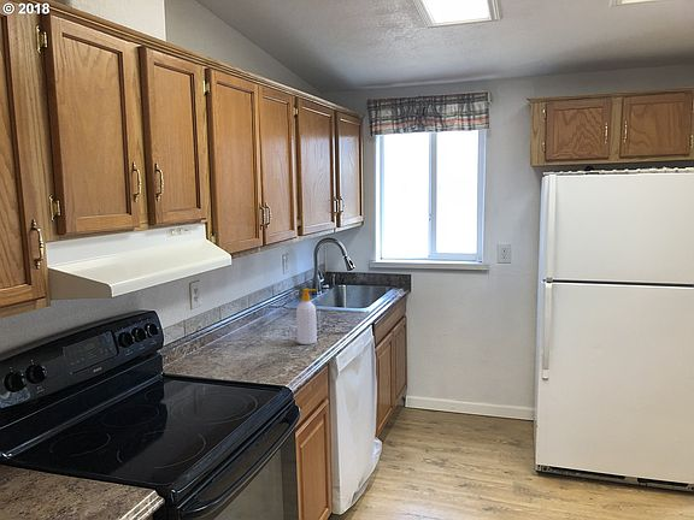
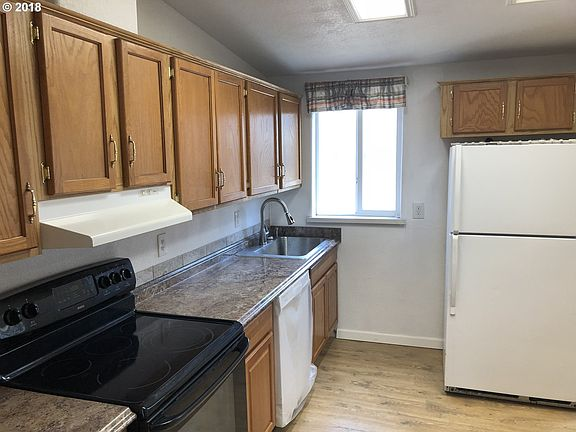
- soap bottle [295,288,318,345]
